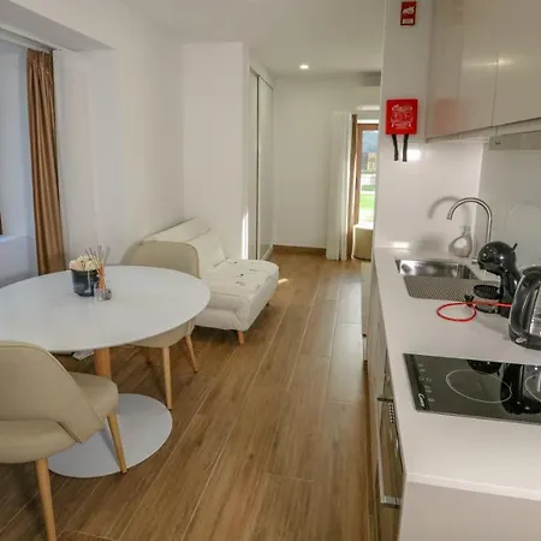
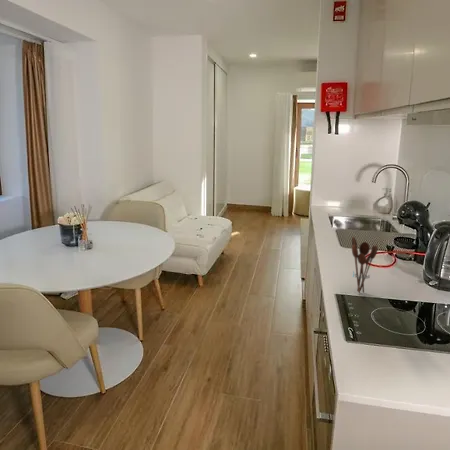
+ utensil holder [351,236,379,294]
